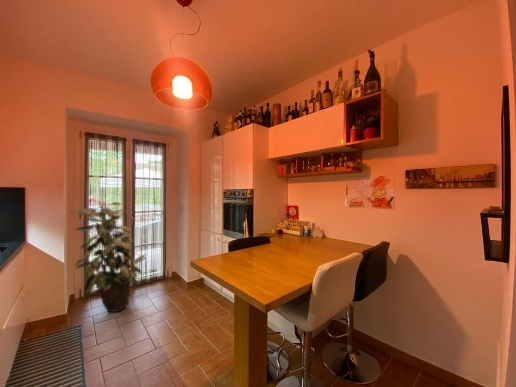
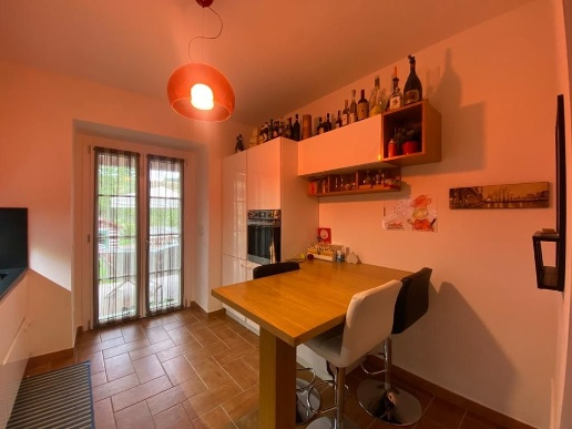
- indoor plant [69,201,146,313]
